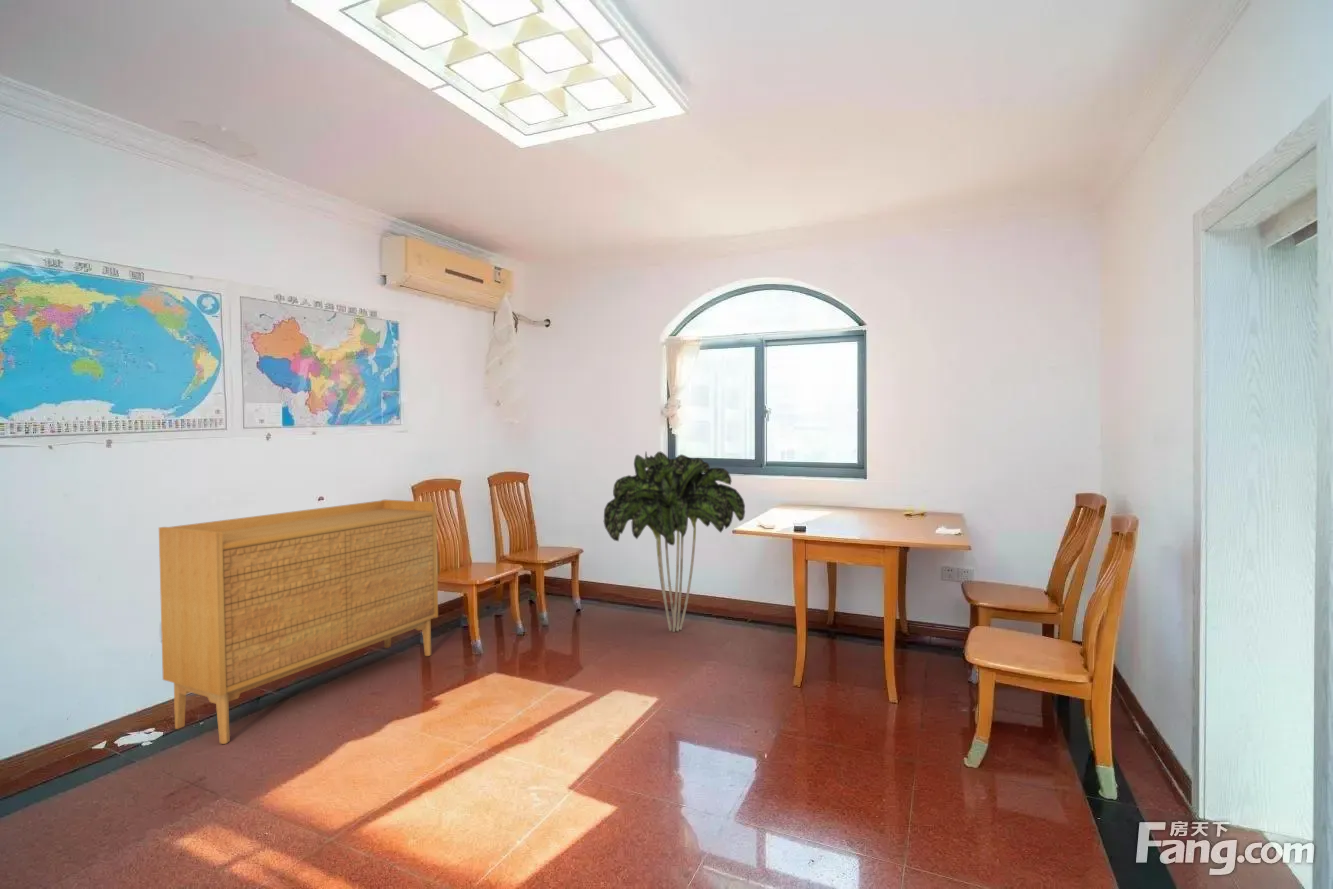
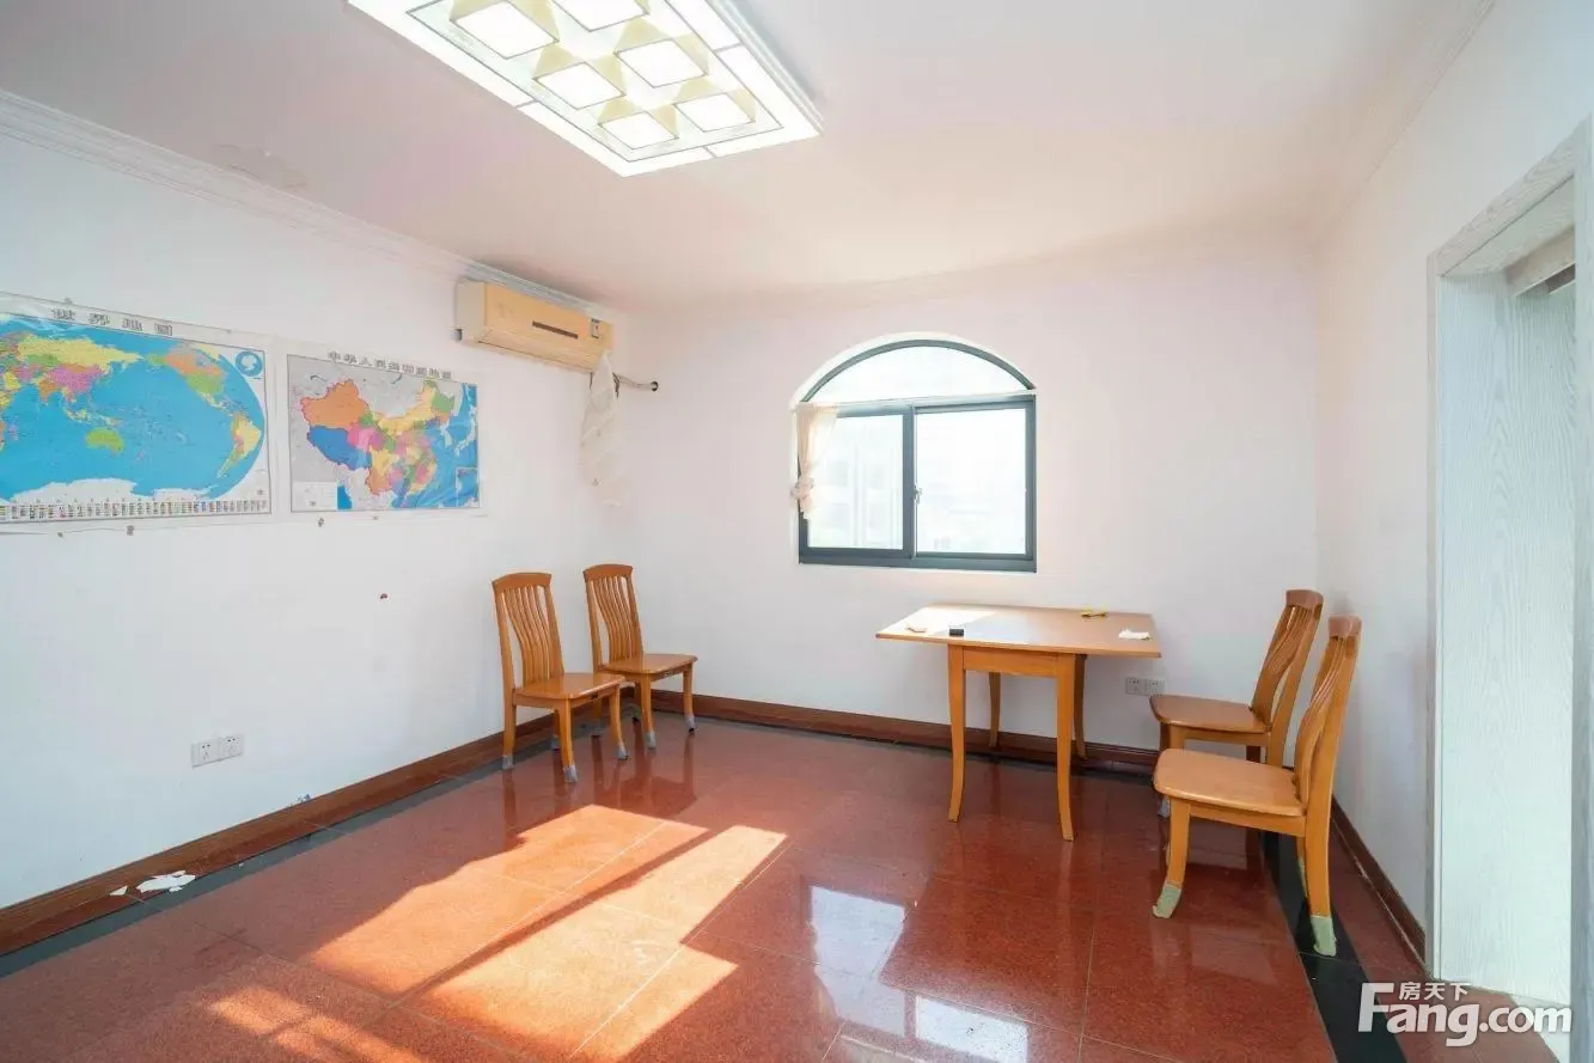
- indoor plant [603,450,746,633]
- sideboard [158,499,439,745]
